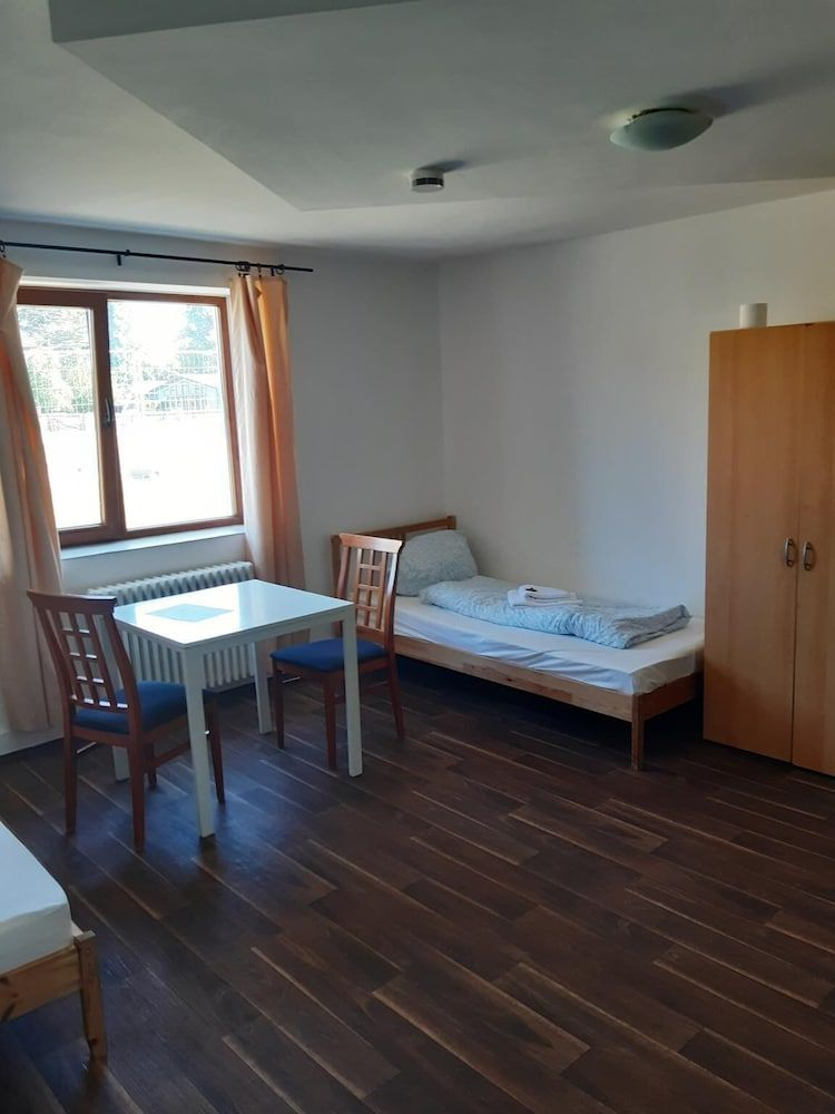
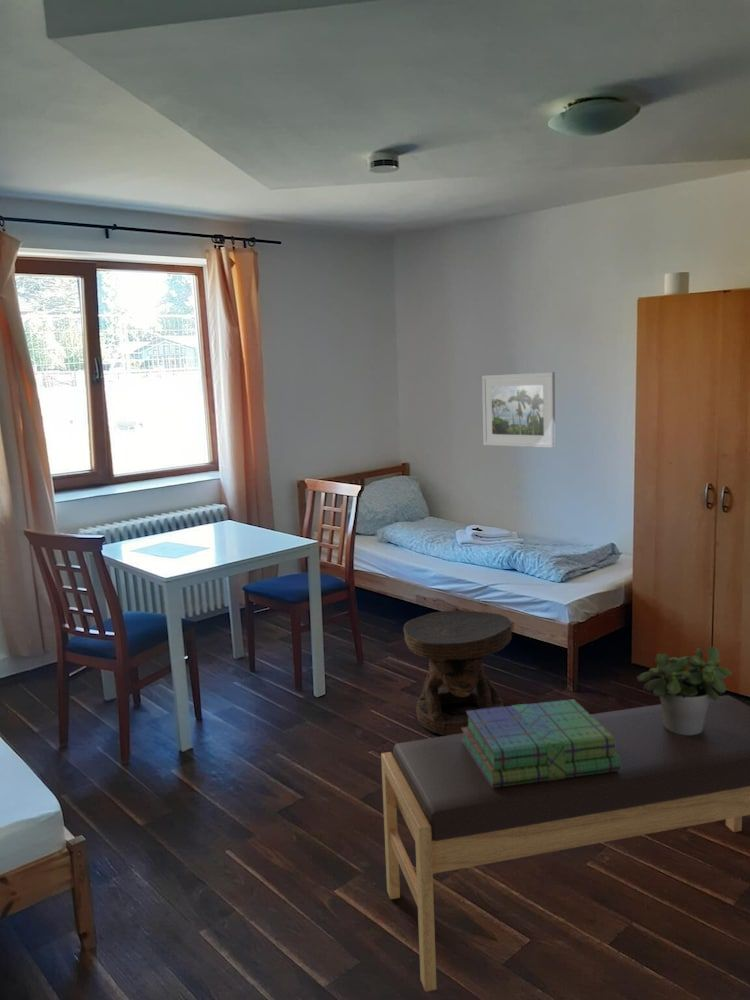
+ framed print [481,371,556,449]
+ side table [402,609,513,736]
+ stack of books [462,698,621,788]
+ bench [380,694,750,993]
+ potted plant [636,645,733,735]
